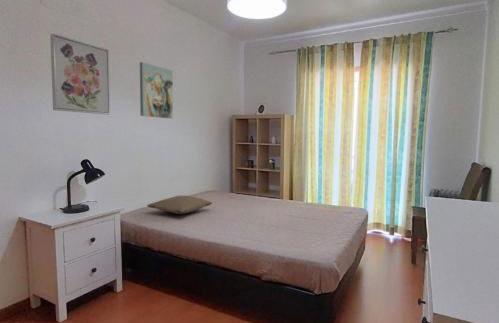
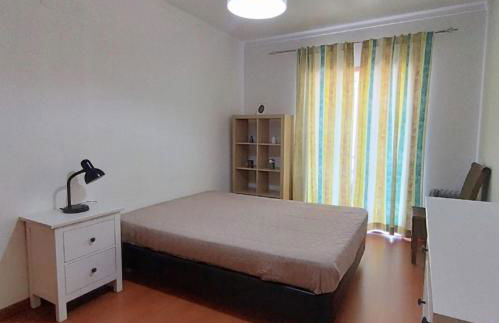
- wall art [139,61,174,119]
- pillow [146,195,213,215]
- wall art [49,33,111,116]
